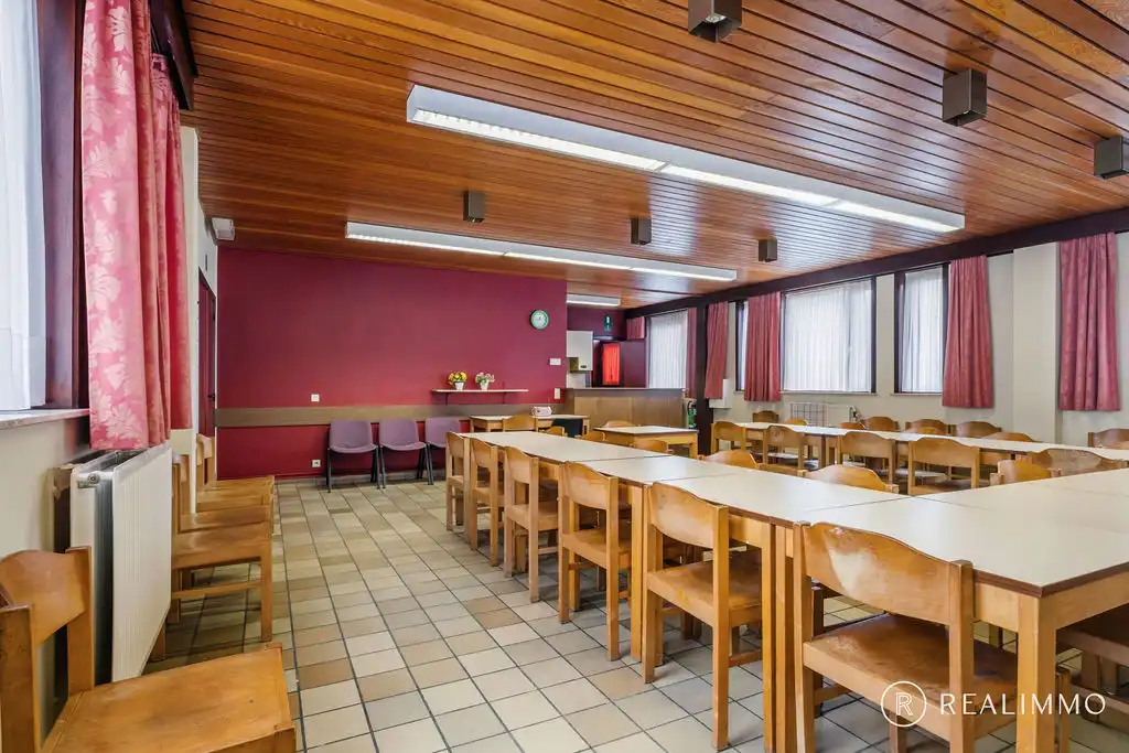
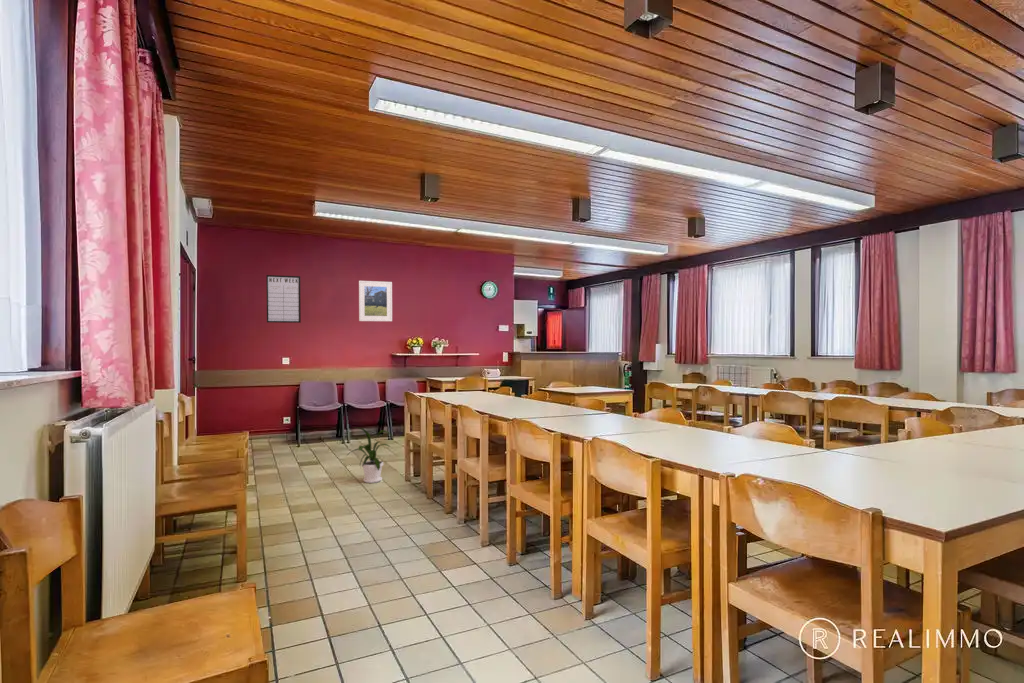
+ house plant [345,426,393,484]
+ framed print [358,280,393,322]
+ writing board [265,274,302,324]
